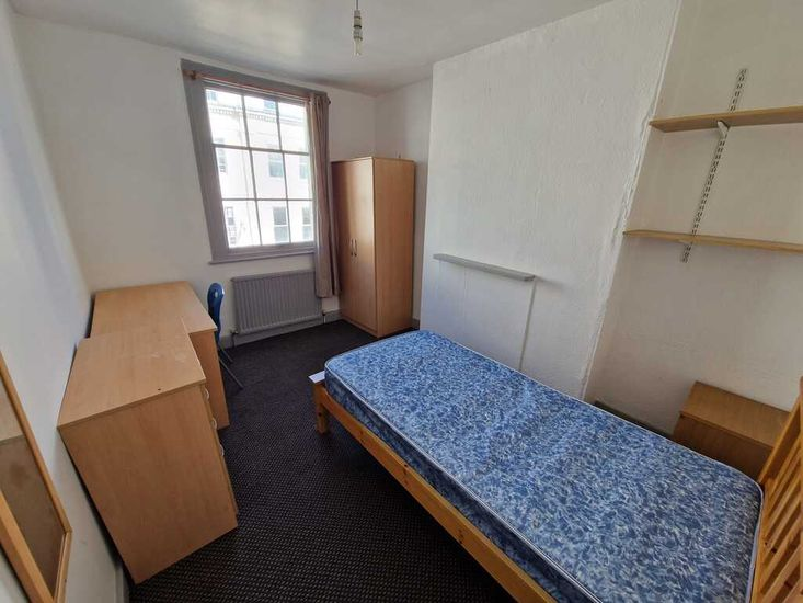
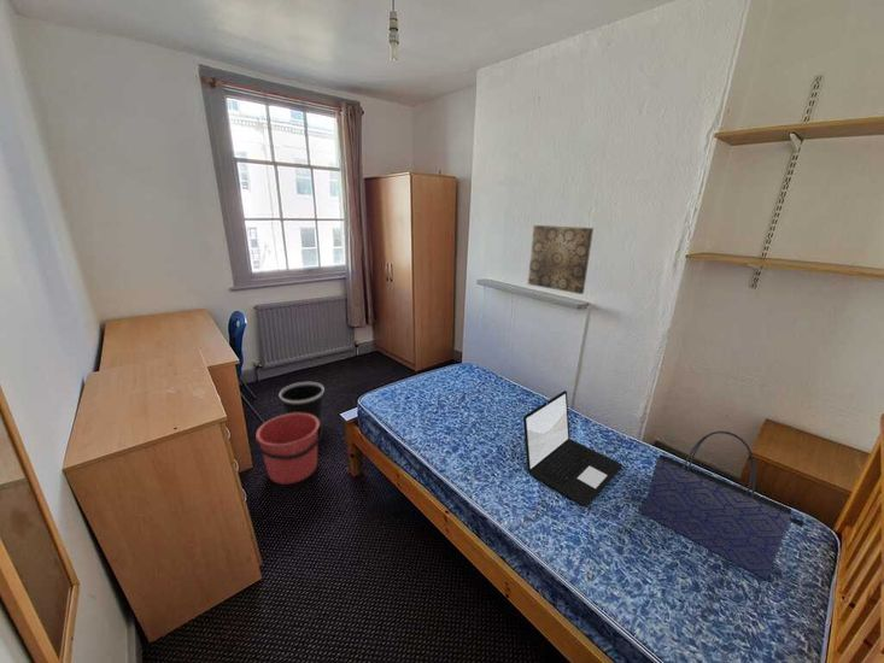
+ tote bag [640,430,804,581]
+ laptop [522,389,624,507]
+ wastebasket [279,381,326,422]
+ bucket [254,413,324,485]
+ wall art [527,224,595,295]
